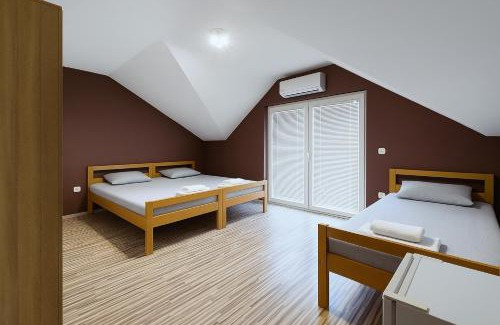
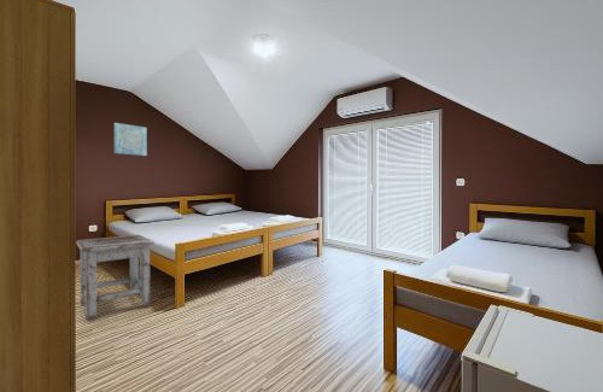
+ wall art [113,122,148,157]
+ stool [75,234,156,322]
